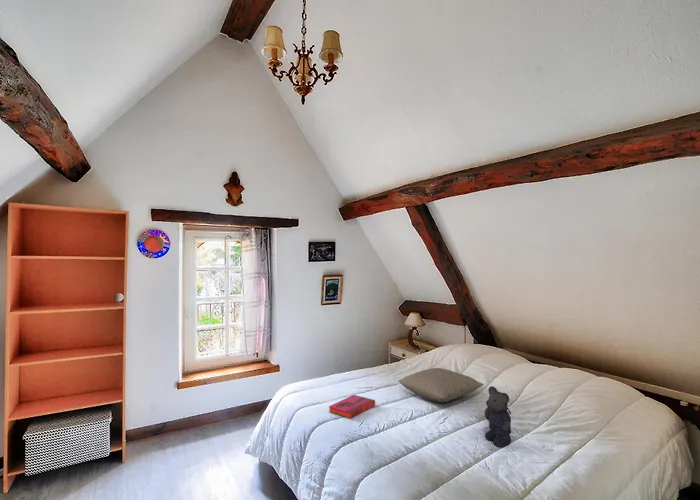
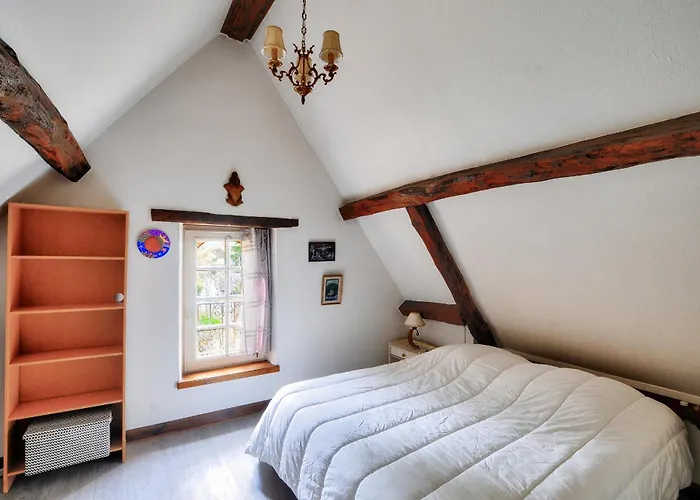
- pillow [397,367,485,403]
- bear [483,385,512,448]
- hardback book [328,394,376,419]
